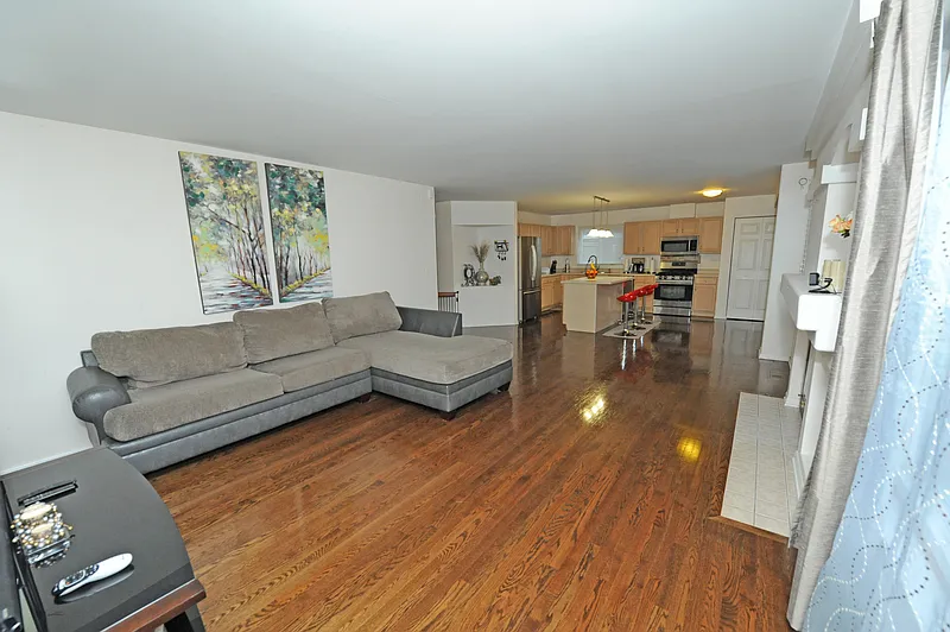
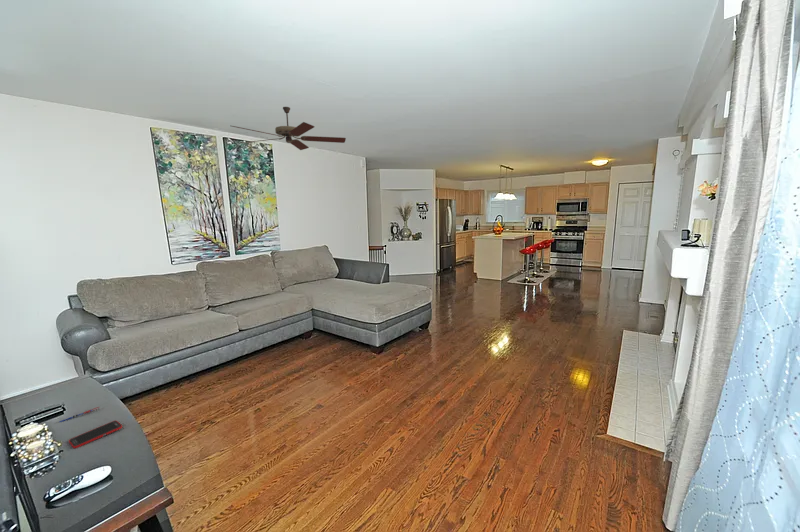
+ cell phone [68,419,123,449]
+ pen [54,406,101,425]
+ ceiling fan [231,106,347,151]
